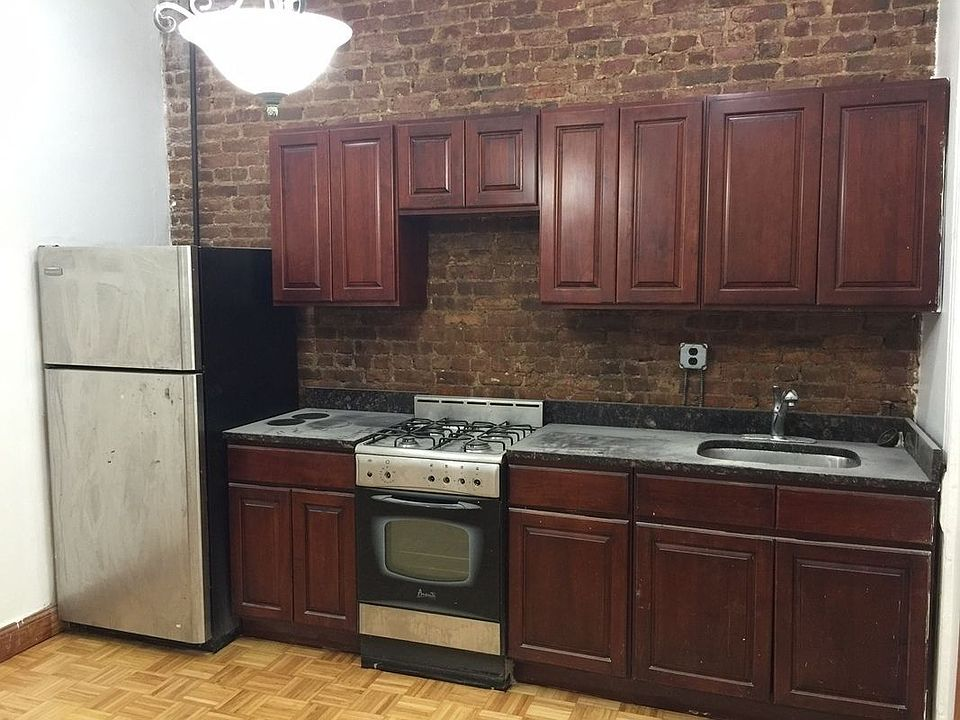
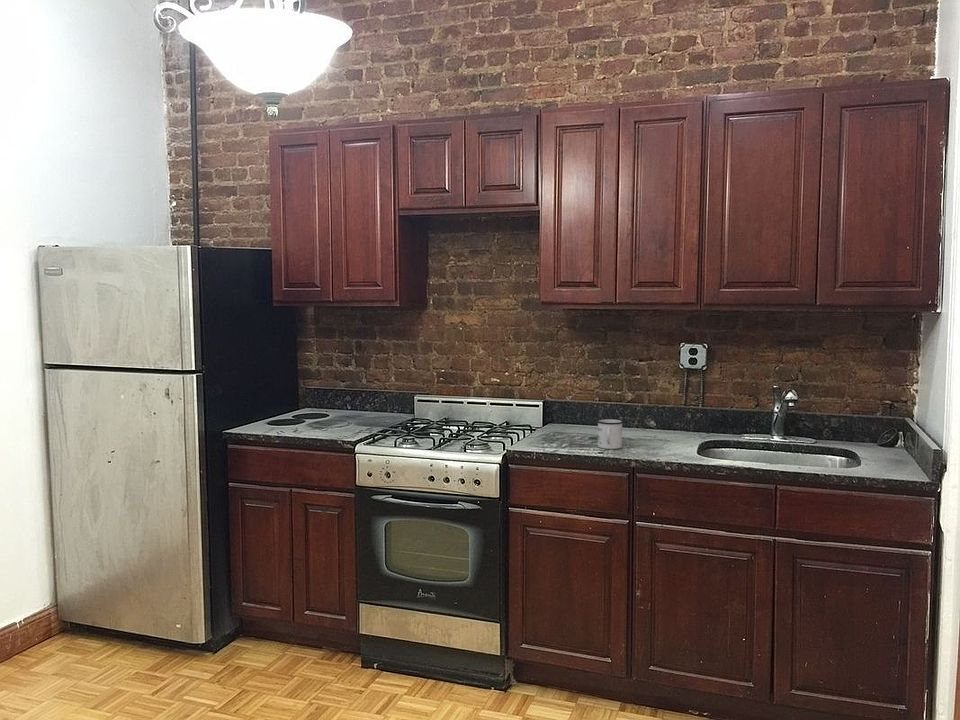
+ mug [596,418,624,450]
